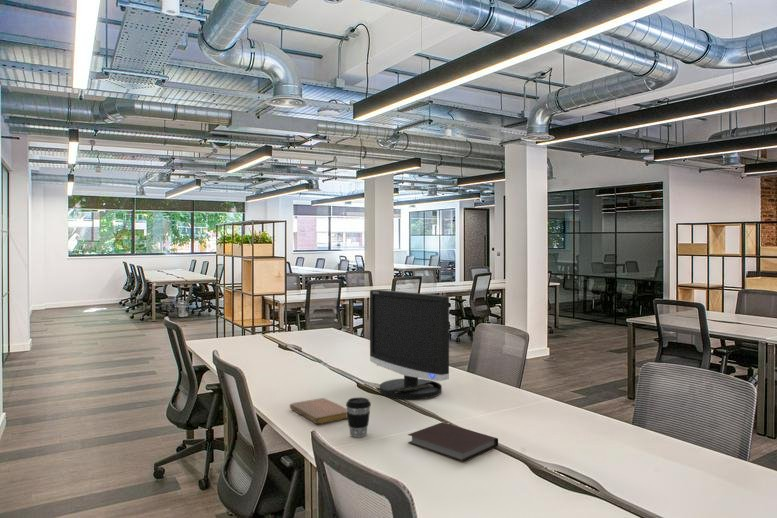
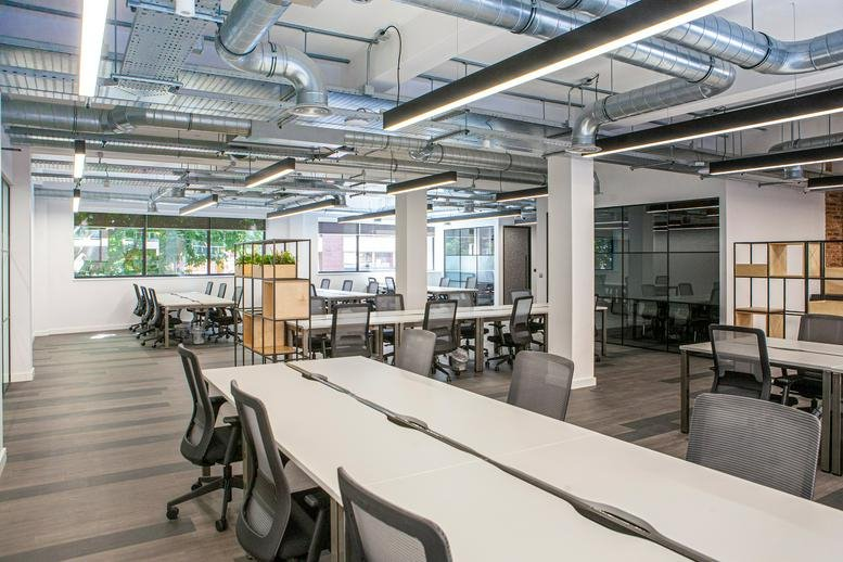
- notebook [289,397,348,425]
- coffee cup [345,397,372,438]
- notebook [407,421,499,463]
- monitor [369,289,450,400]
